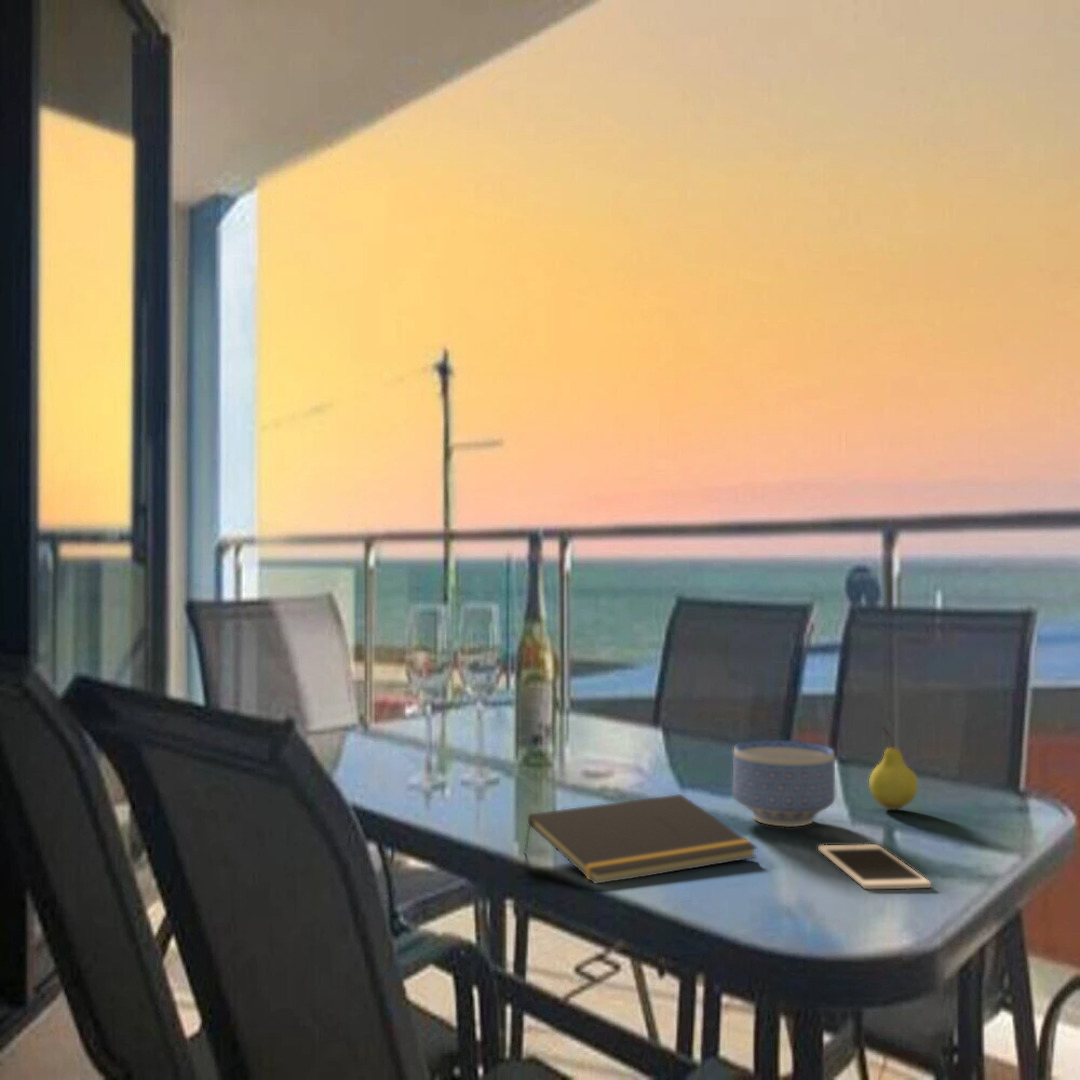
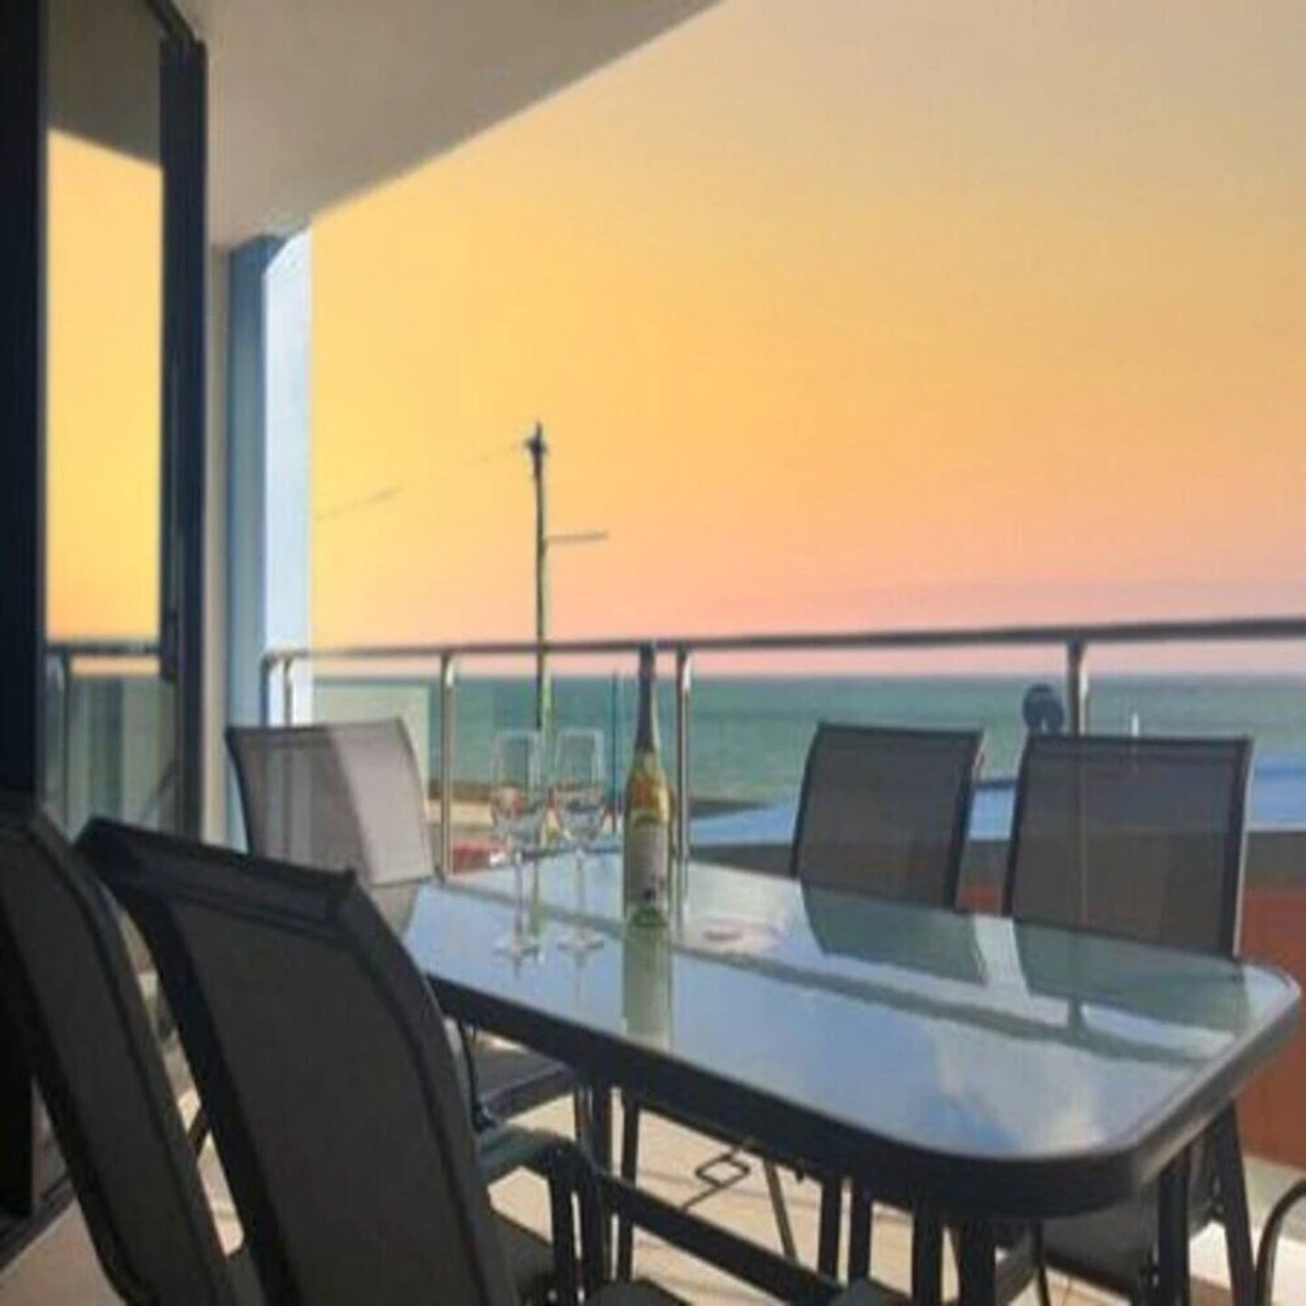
- bowl [732,739,836,828]
- fruit [868,726,919,811]
- cell phone [817,843,932,890]
- notepad [523,793,759,885]
